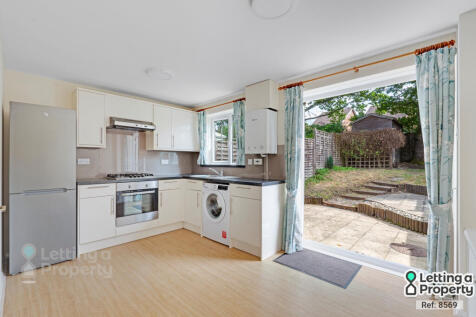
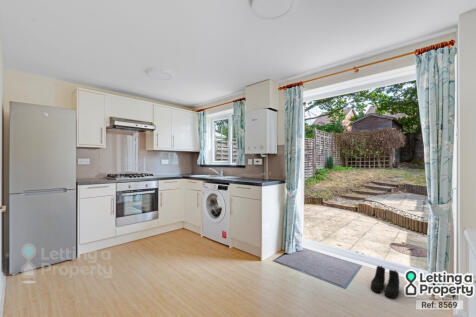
+ boots [370,265,400,299]
